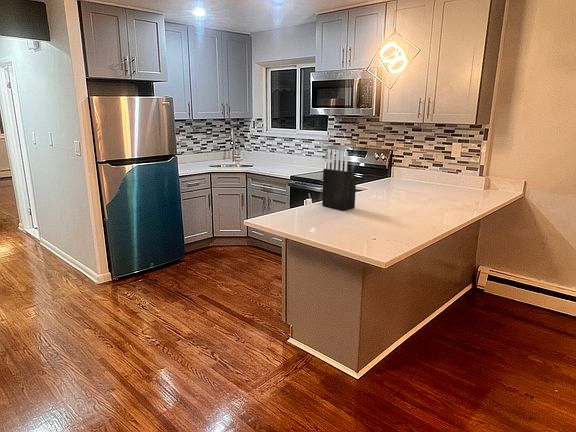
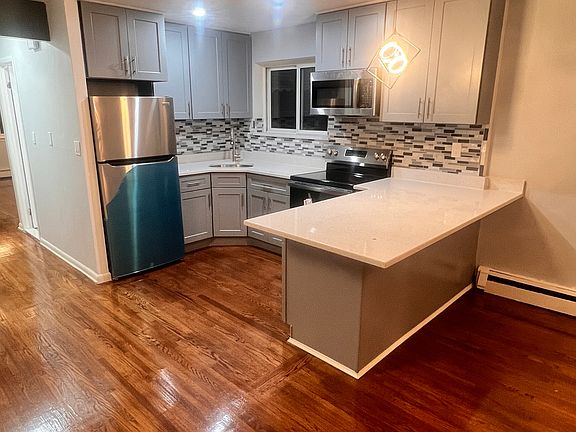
- knife block [321,149,357,211]
